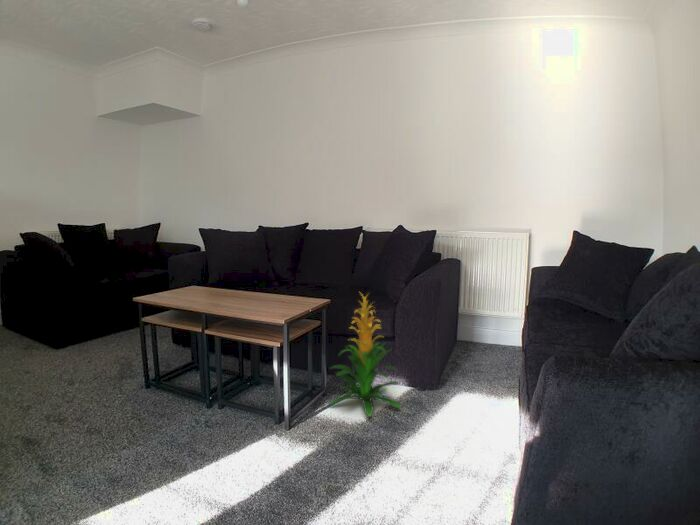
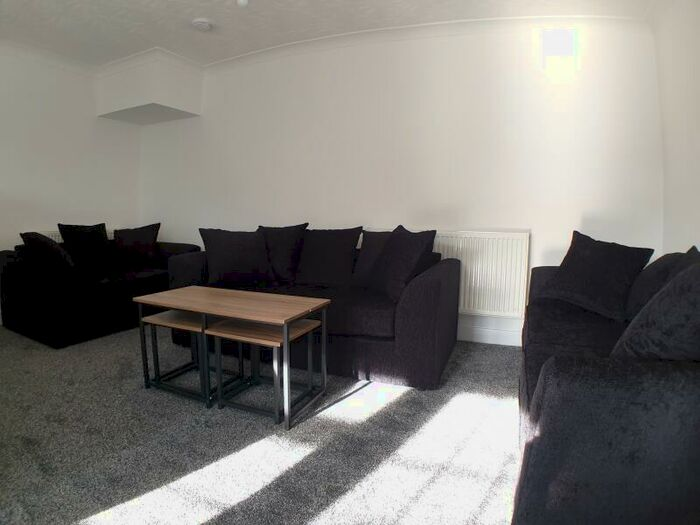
- indoor plant [328,291,402,418]
